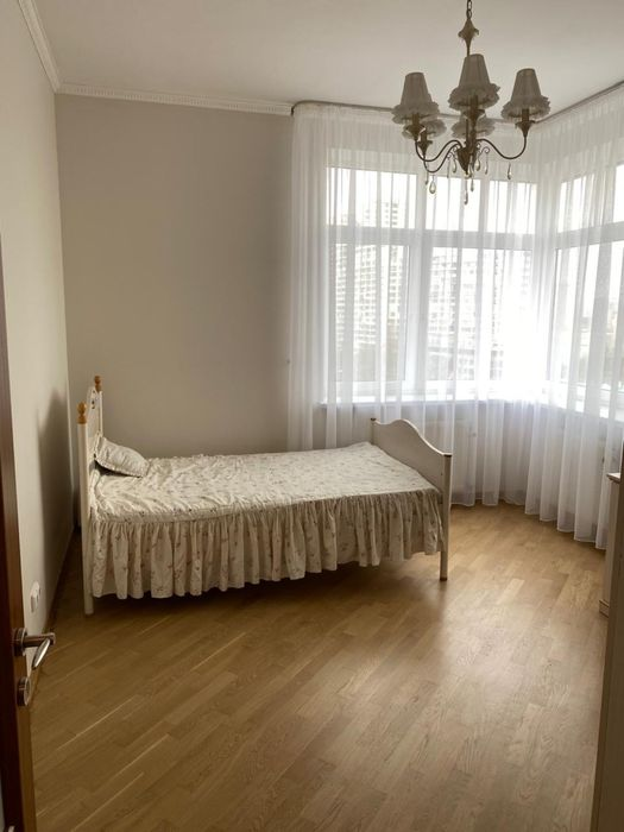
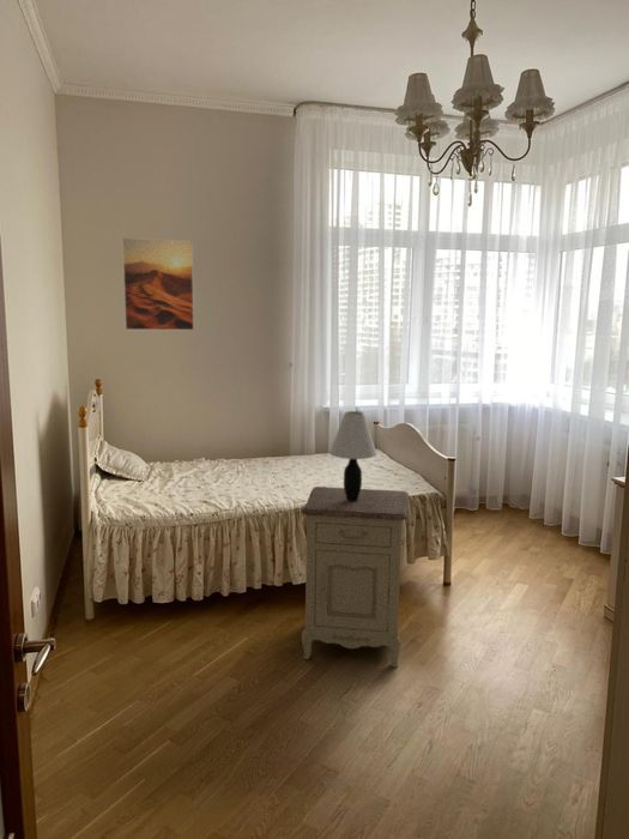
+ nightstand [300,485,410,669]
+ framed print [121,236,195,332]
+ table lamp [328,410,379,502]
